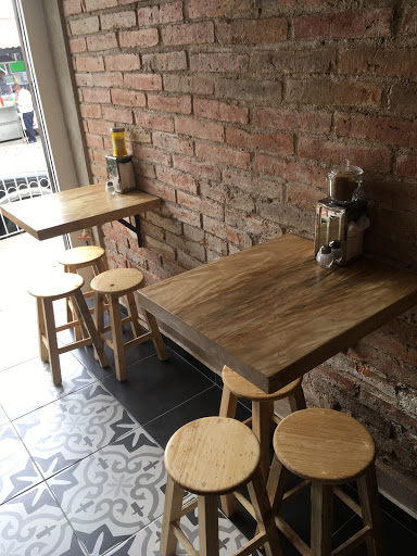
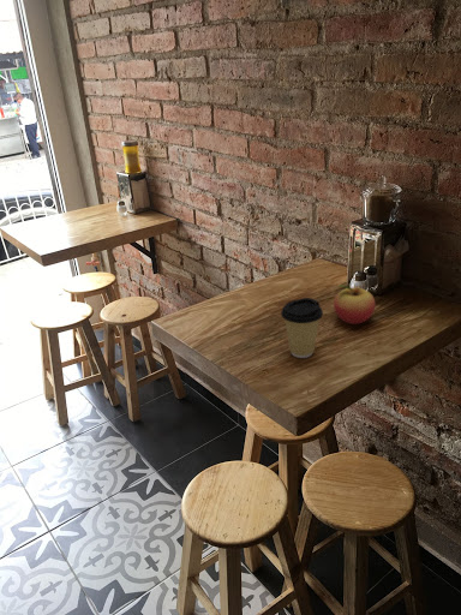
+ coffee cup [280,297,324,359]
+ fruit [333,285,376,326]
